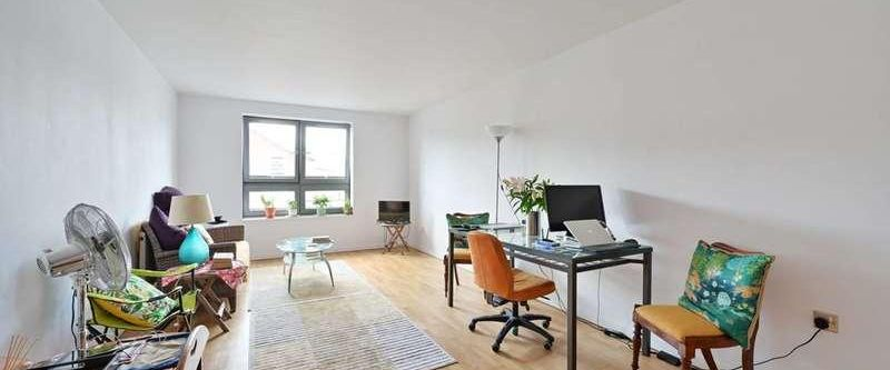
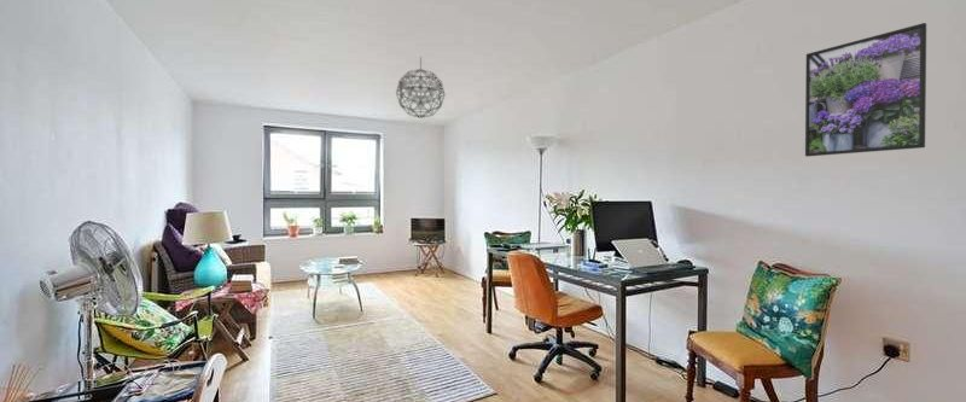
+ pendant light [395,56,446,120]
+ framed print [804,22,927,158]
